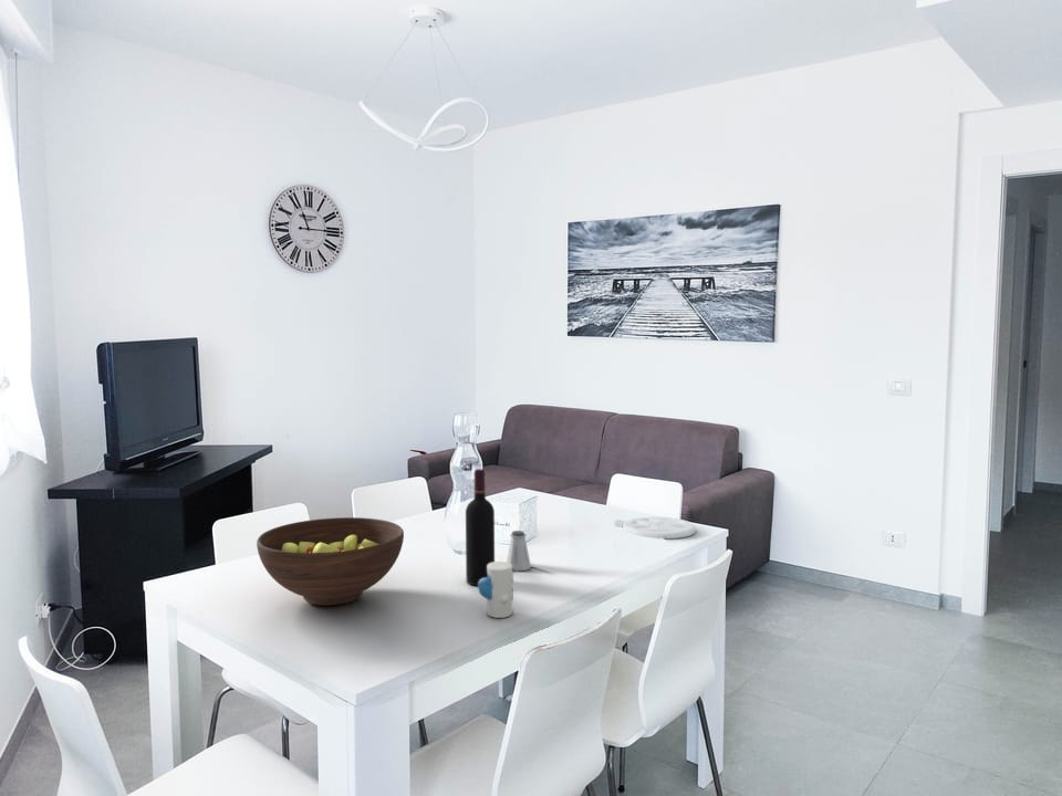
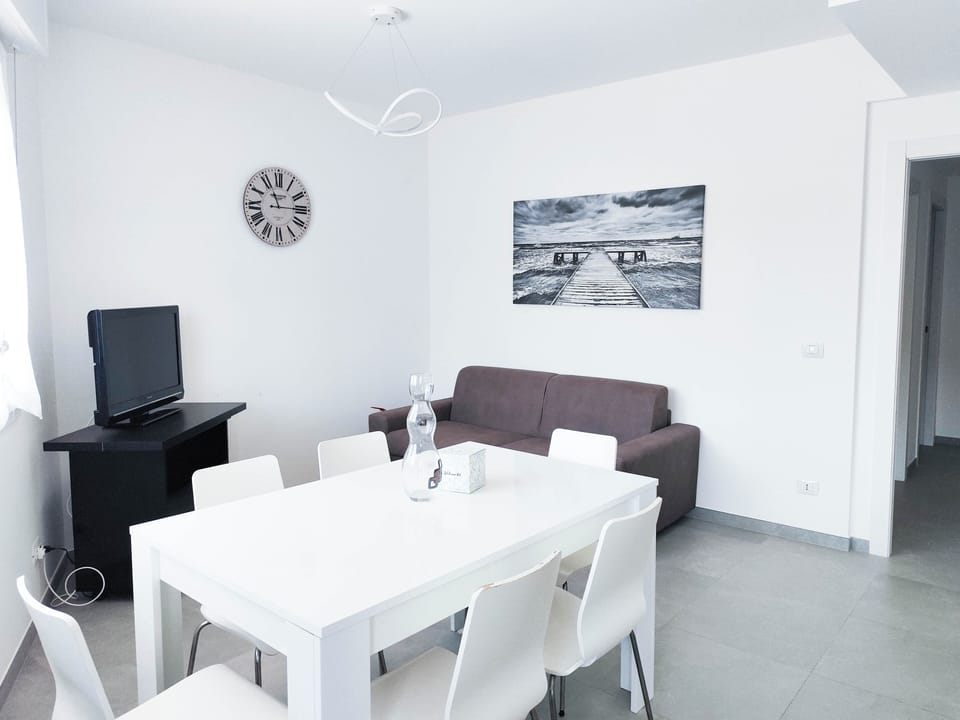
- fruit bowl [256,516,405,607]
- toy [477,561,514,619]
- wine bottle [465,468,496,587]
- saltshaker [506,530,532,572]
- plate [612,515,697,540]
